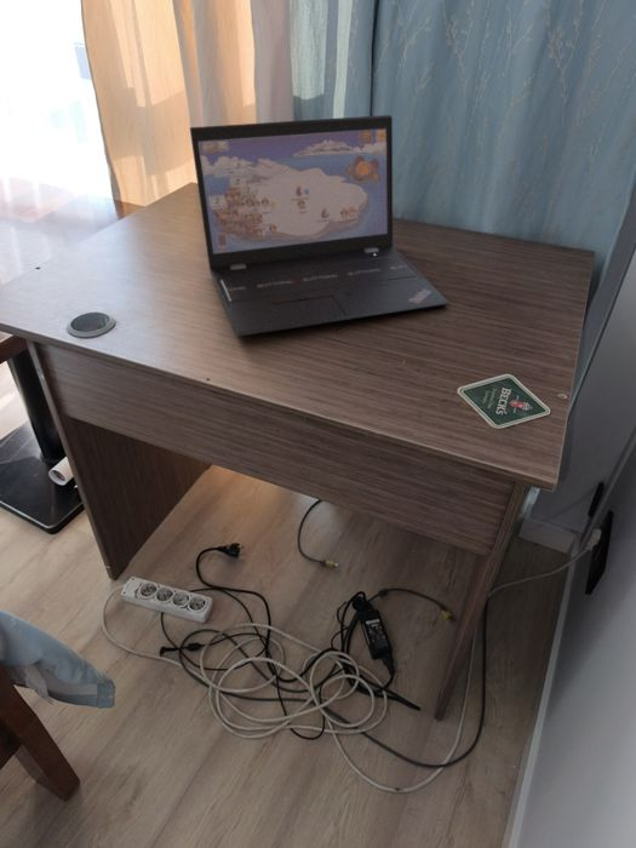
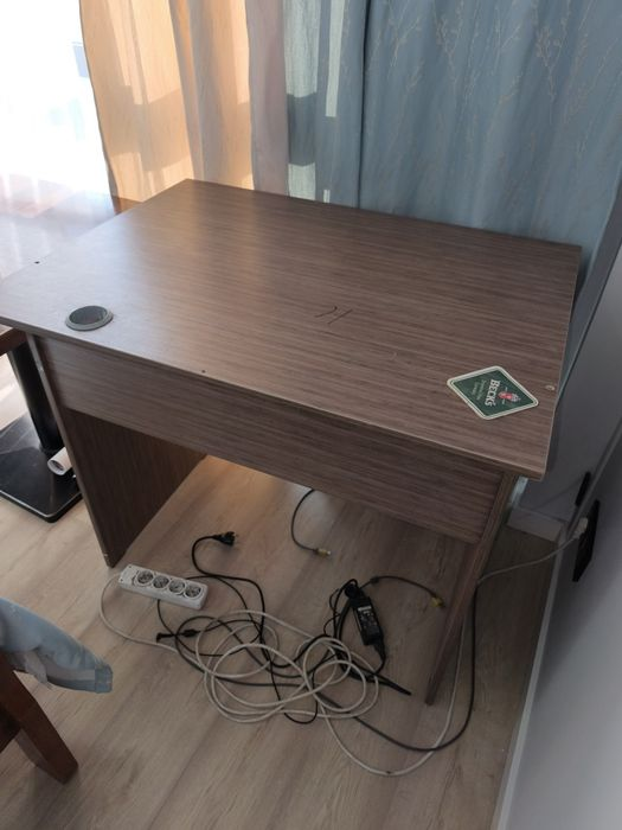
- laptop [189,114,451,338]
